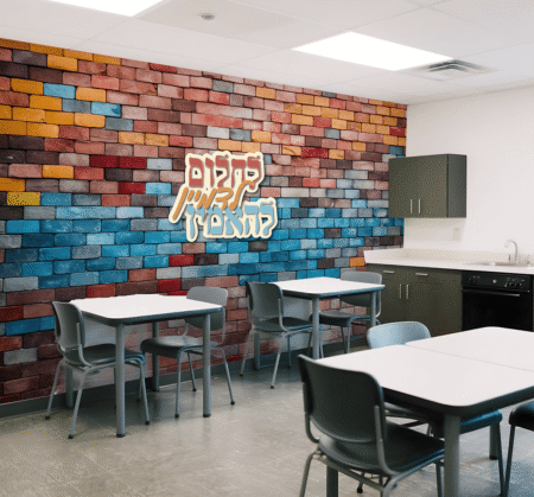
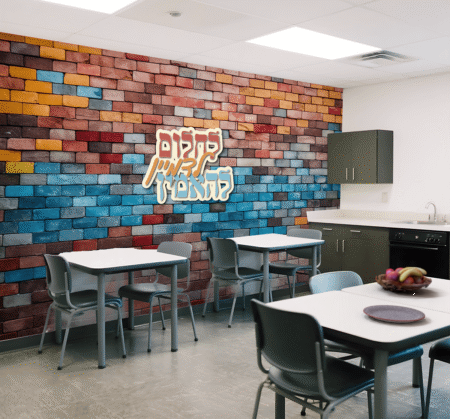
+ fruit basket [374,266,433,295]
+ plate [362,304,426,324]
